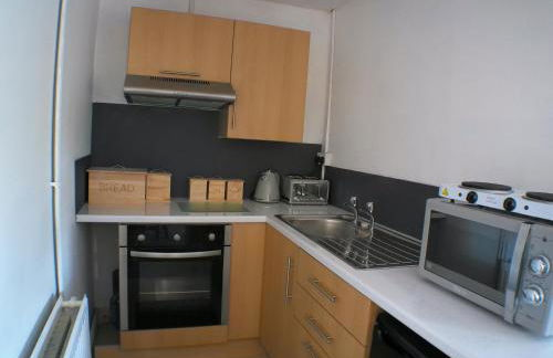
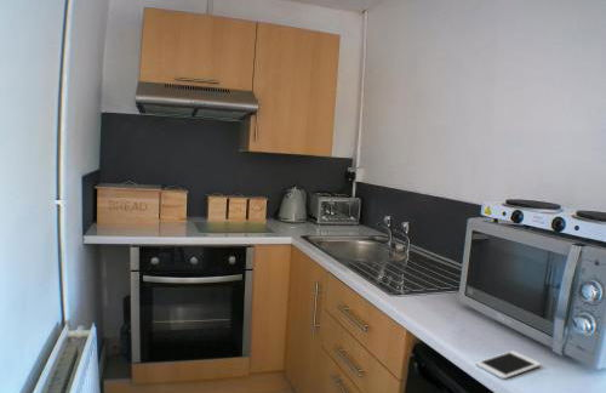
+ cell phone [475,349,542,380]
